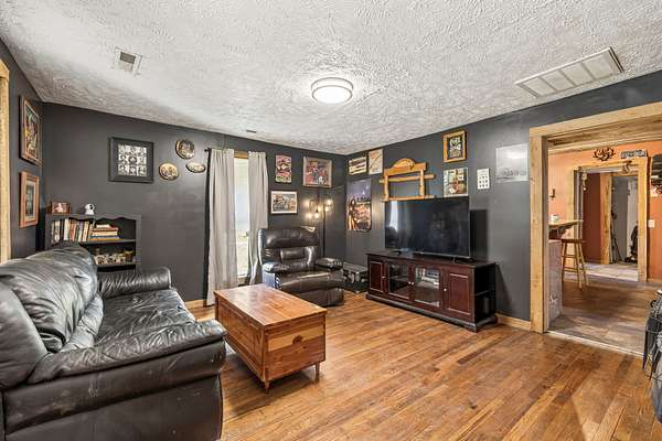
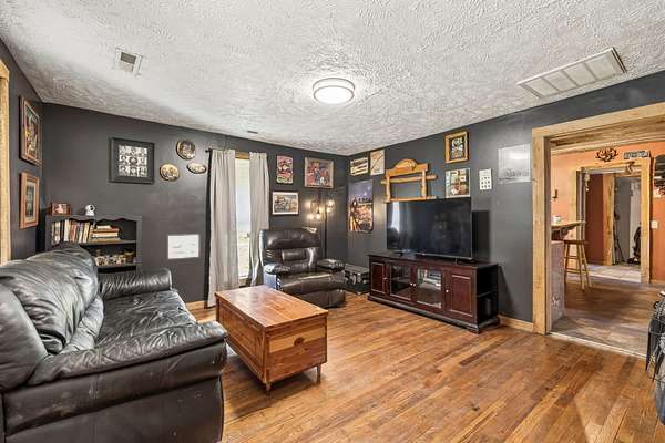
+ picture frame [166,233,201,260]
